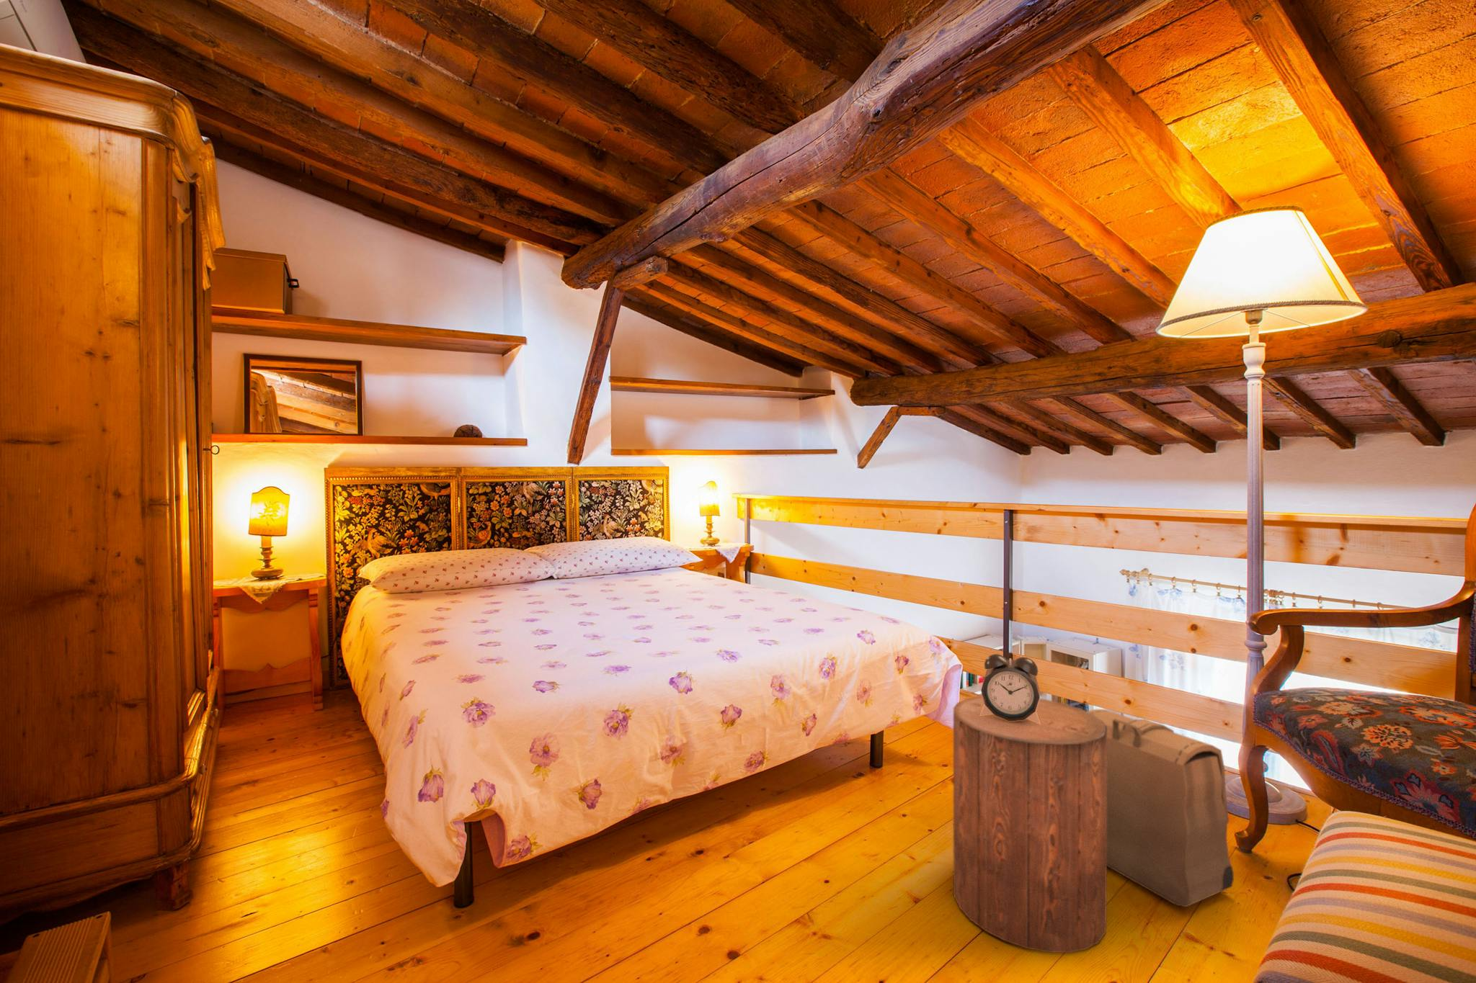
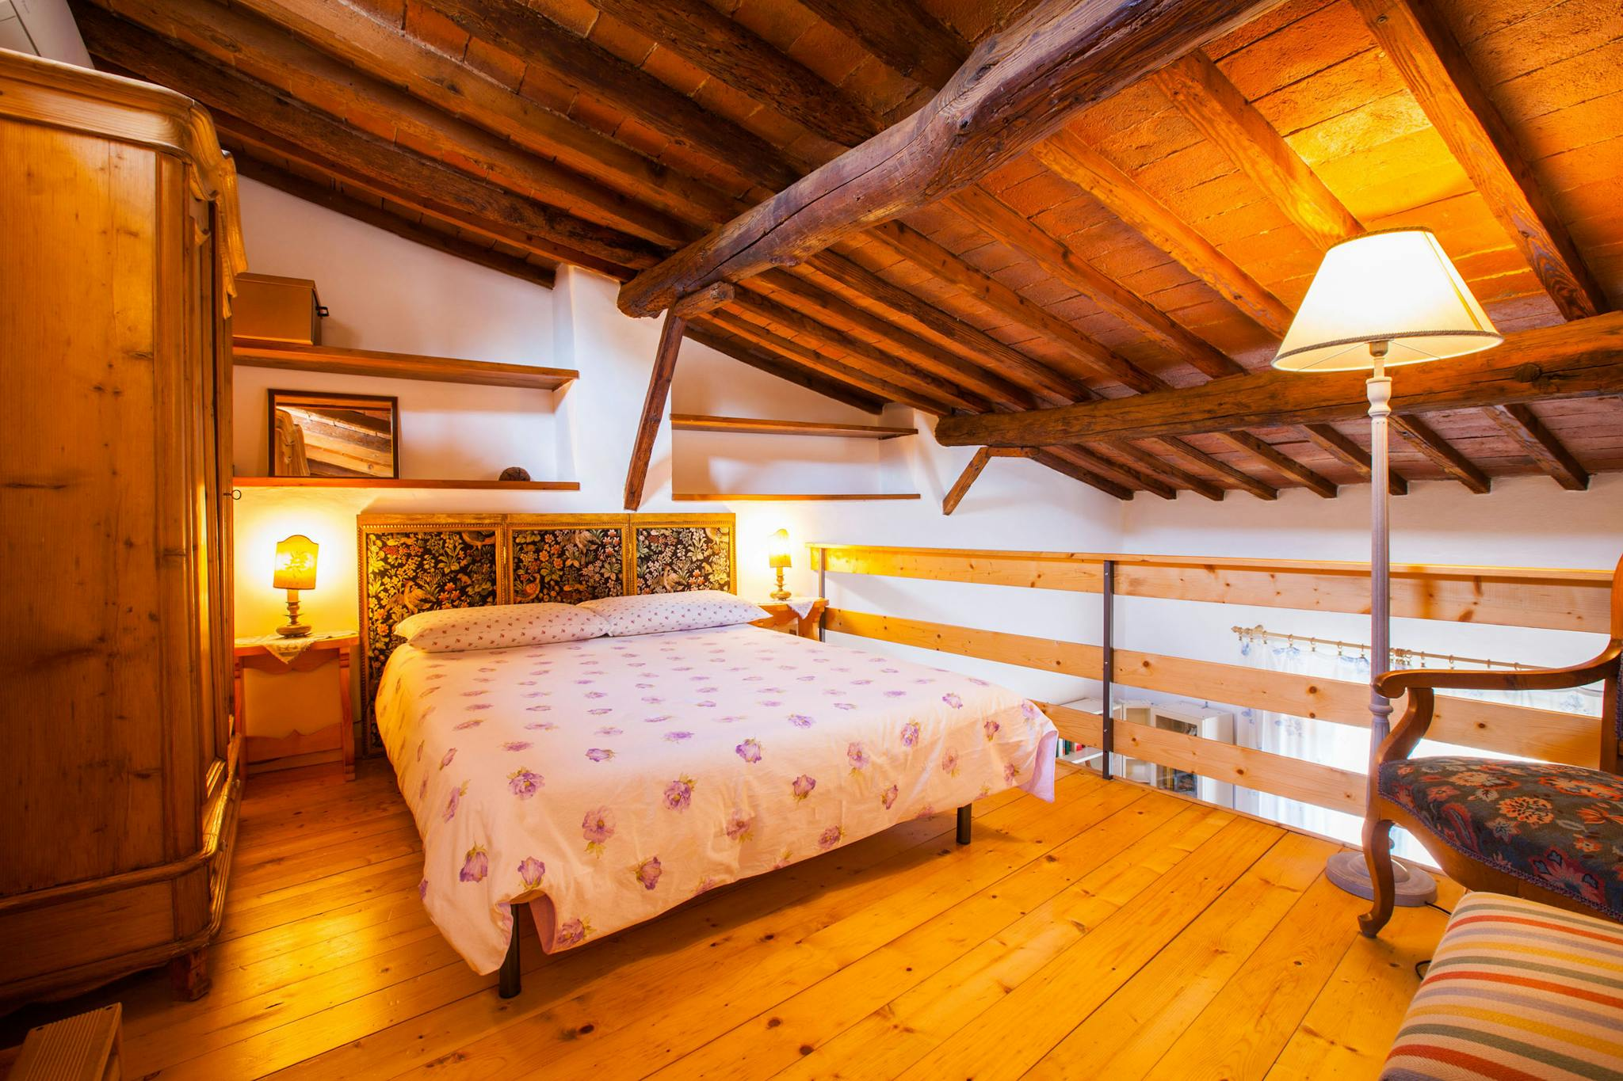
- stool [953,694,1107,953]
- backpack [1086,709,1235,908]
- alarm clock [980,653,1040,724]
